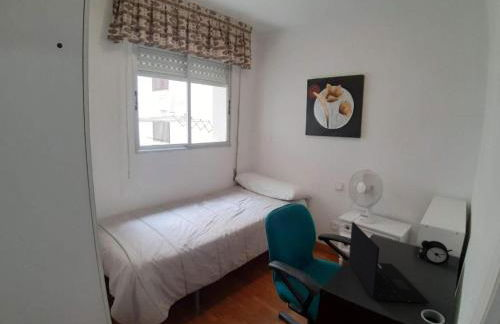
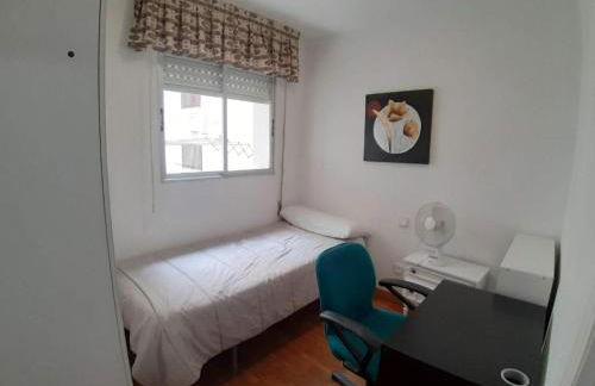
- alarm clock [417,239,453,266]
- laptop [348,221,430,304]
